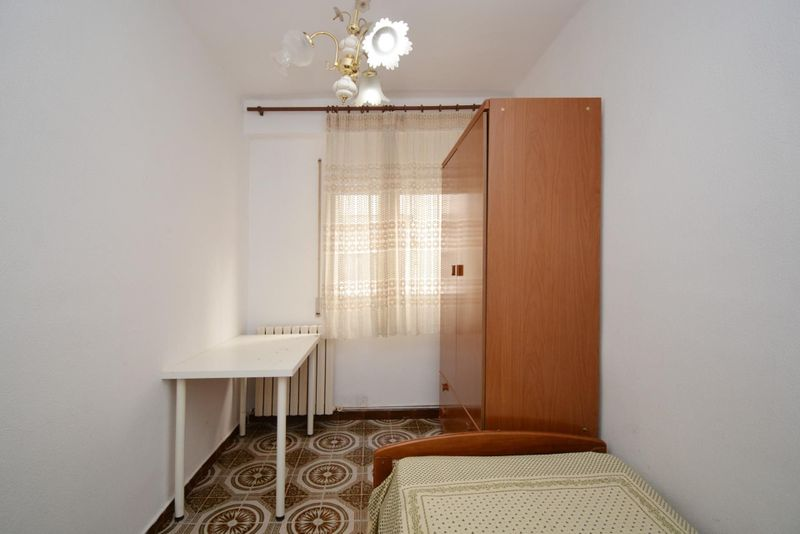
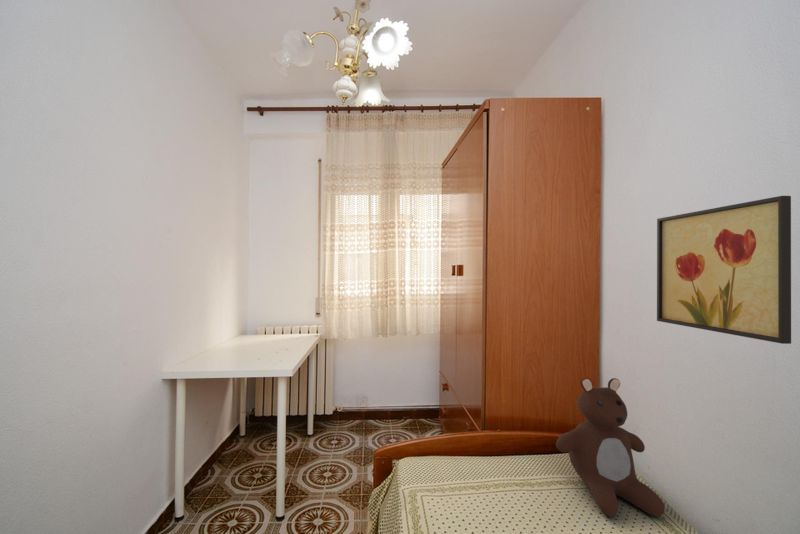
+ teddy bear [555,377,666,518]
+ wall art [656,195,792,345]
